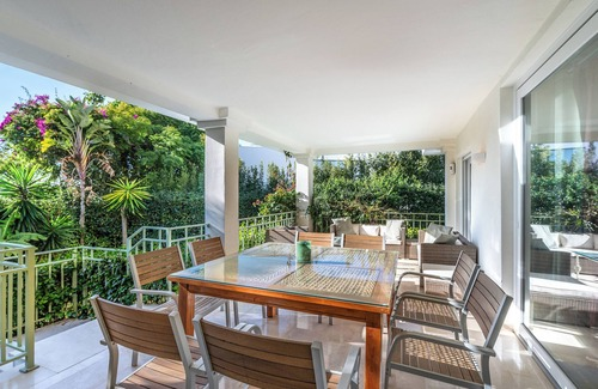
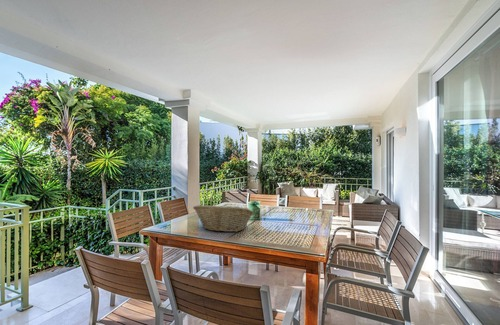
+ fruit basket [192,203,255,233]
